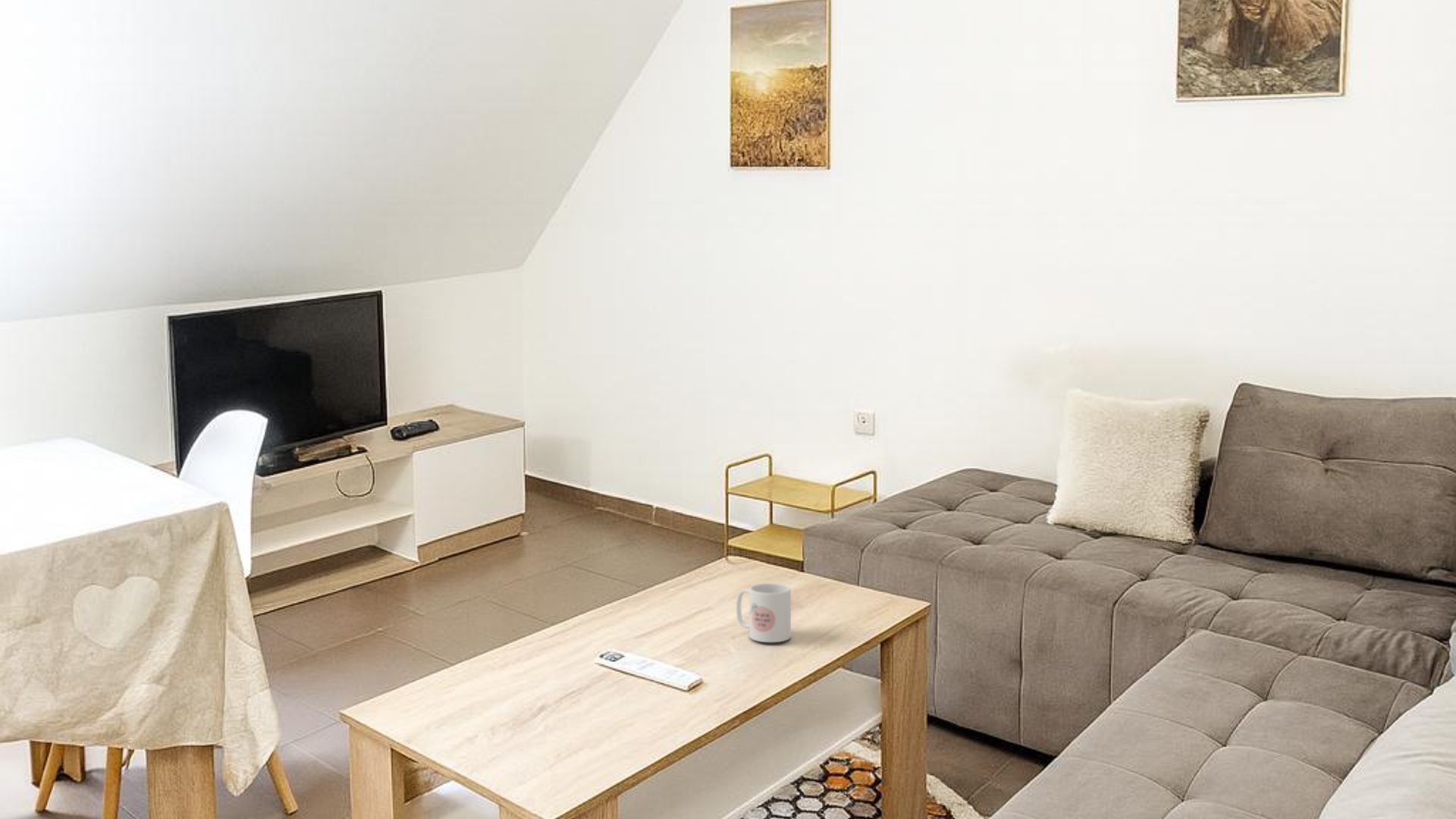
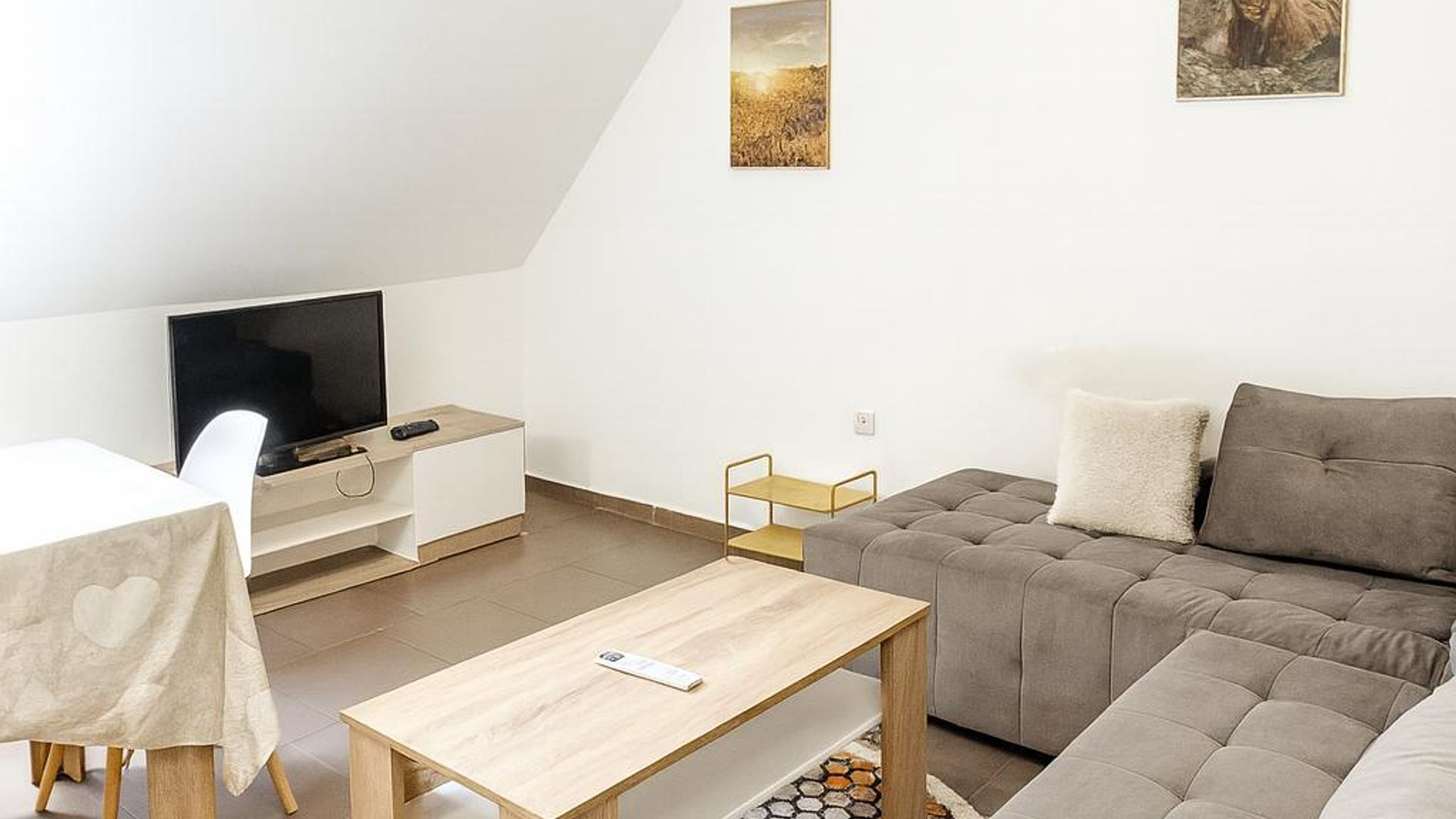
- mug [736,582,792,643]
